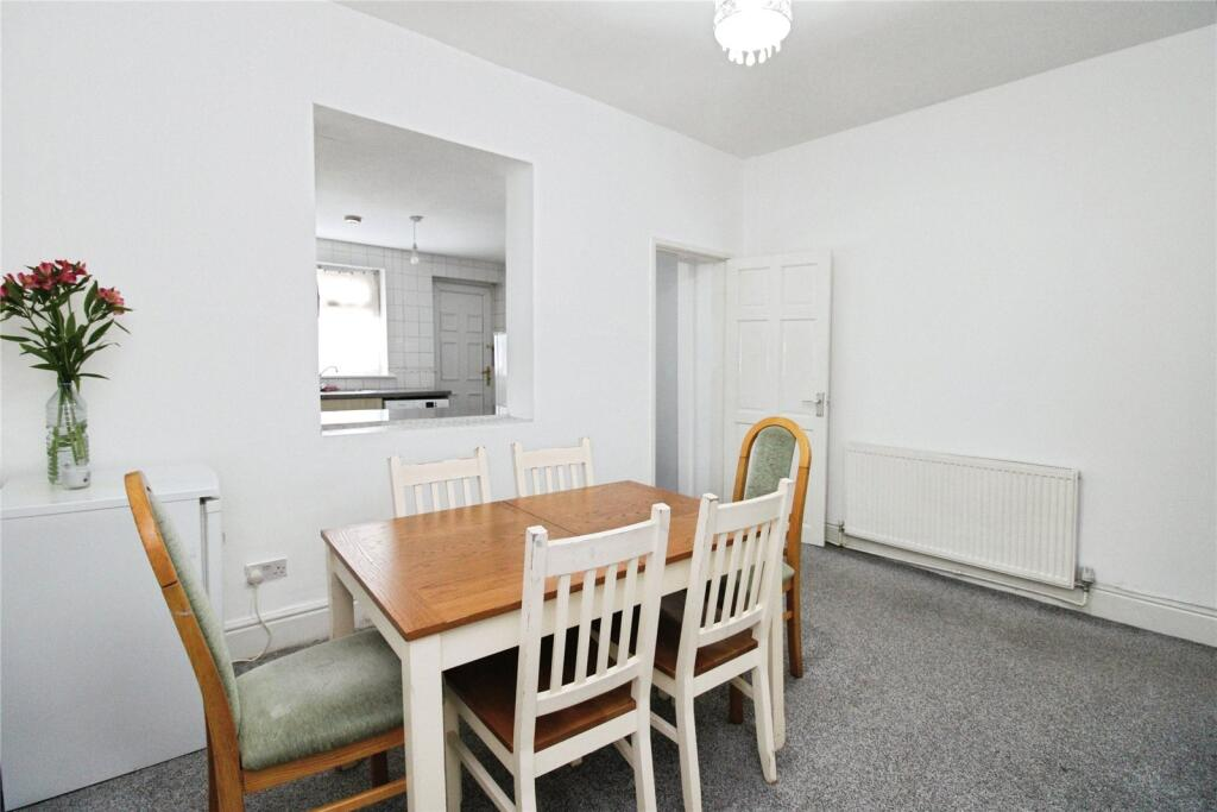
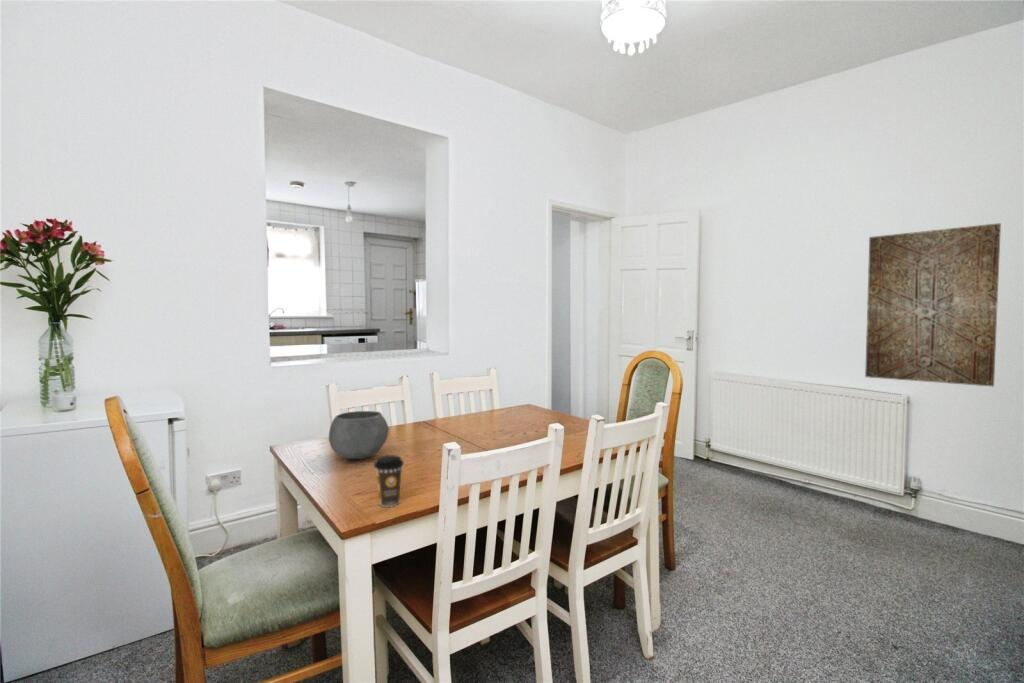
+ wall art [864,222,1002,388]
+ coffee cup [373,454,405,508]
+ bowl [328,410,390,460]
